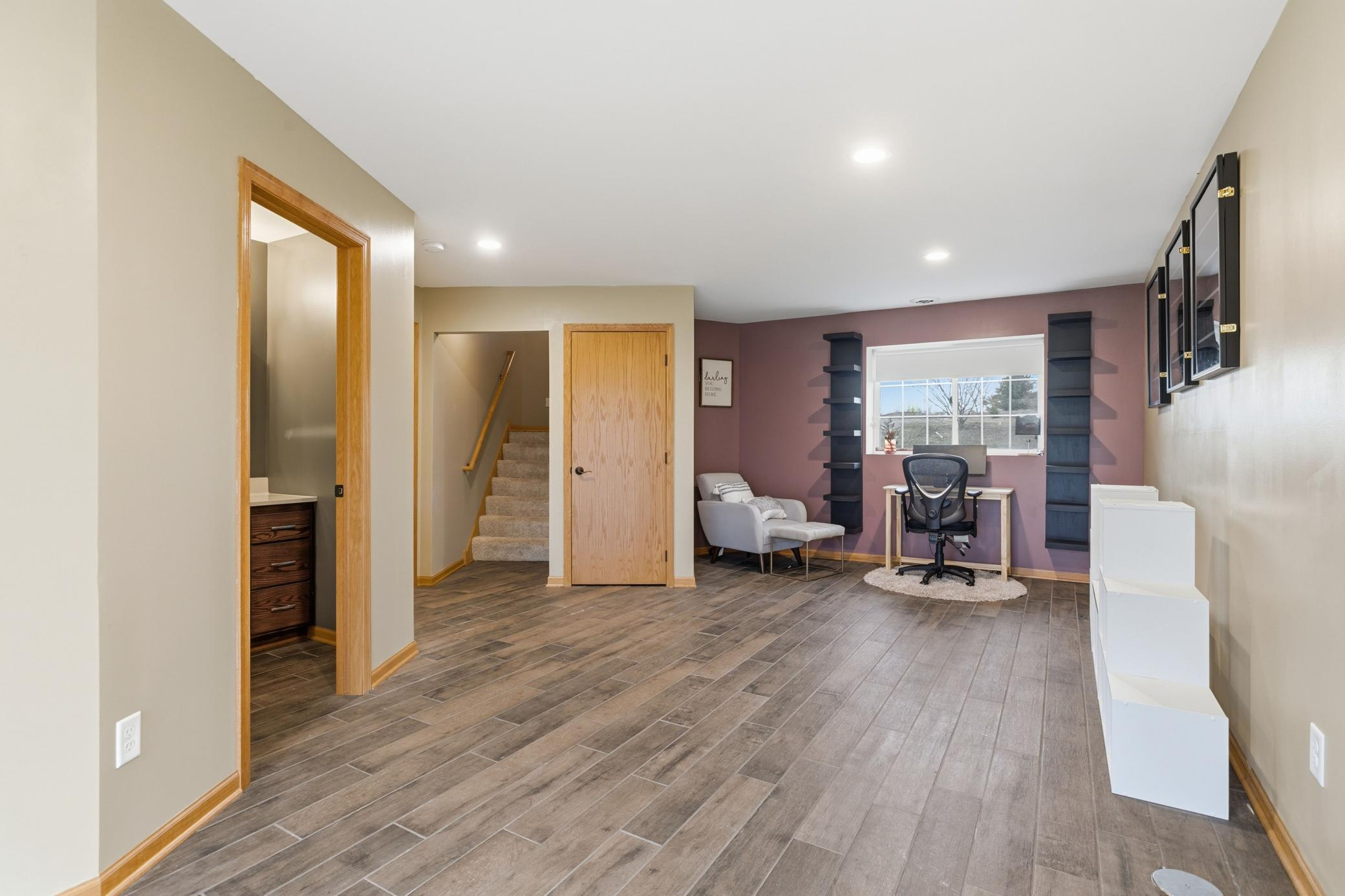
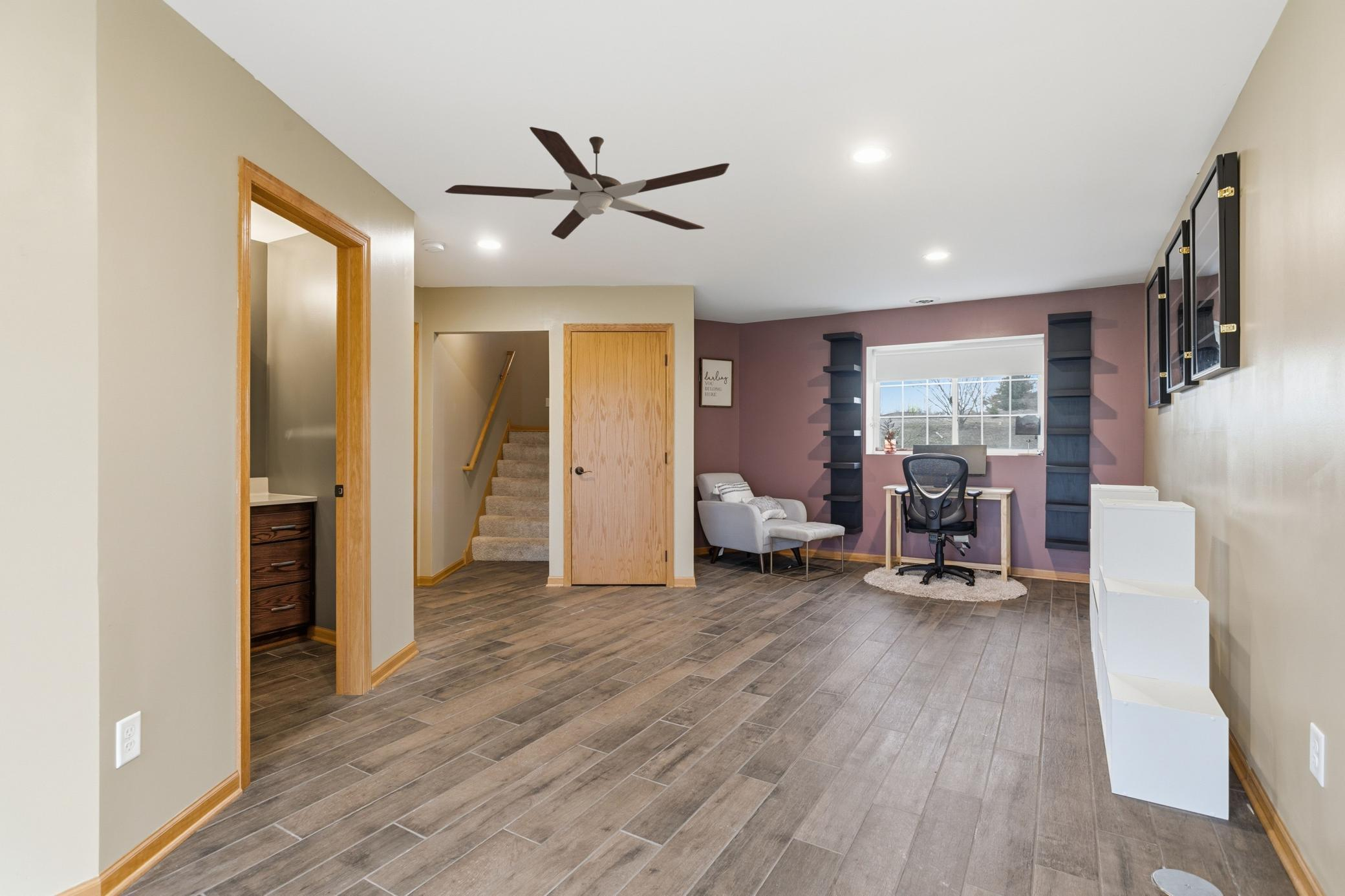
+ ceiling fan [444,126,730,240]
